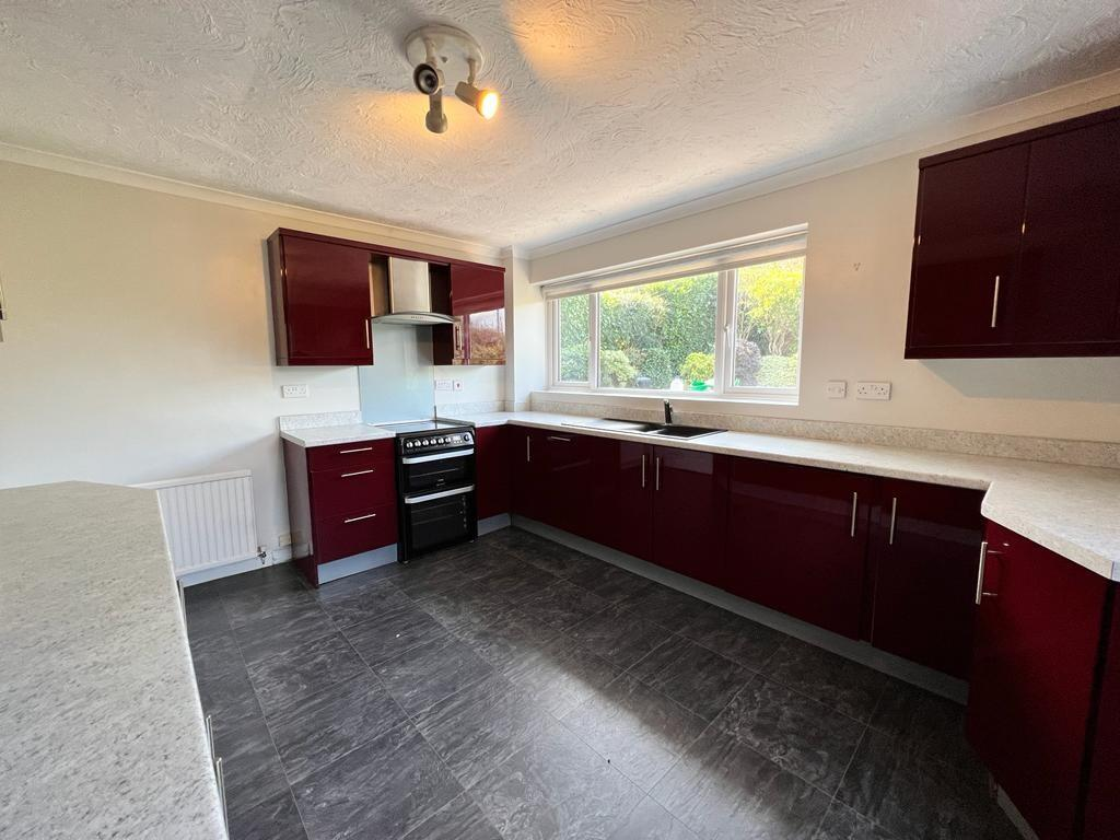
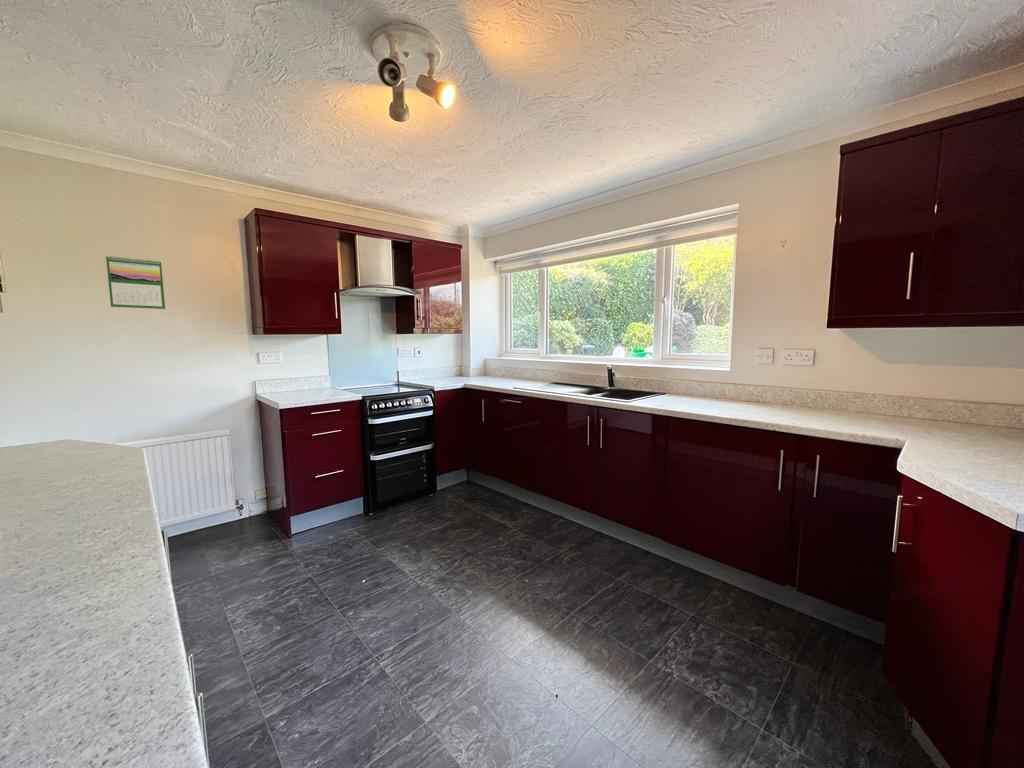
+ calendar [105,255,166,310]
